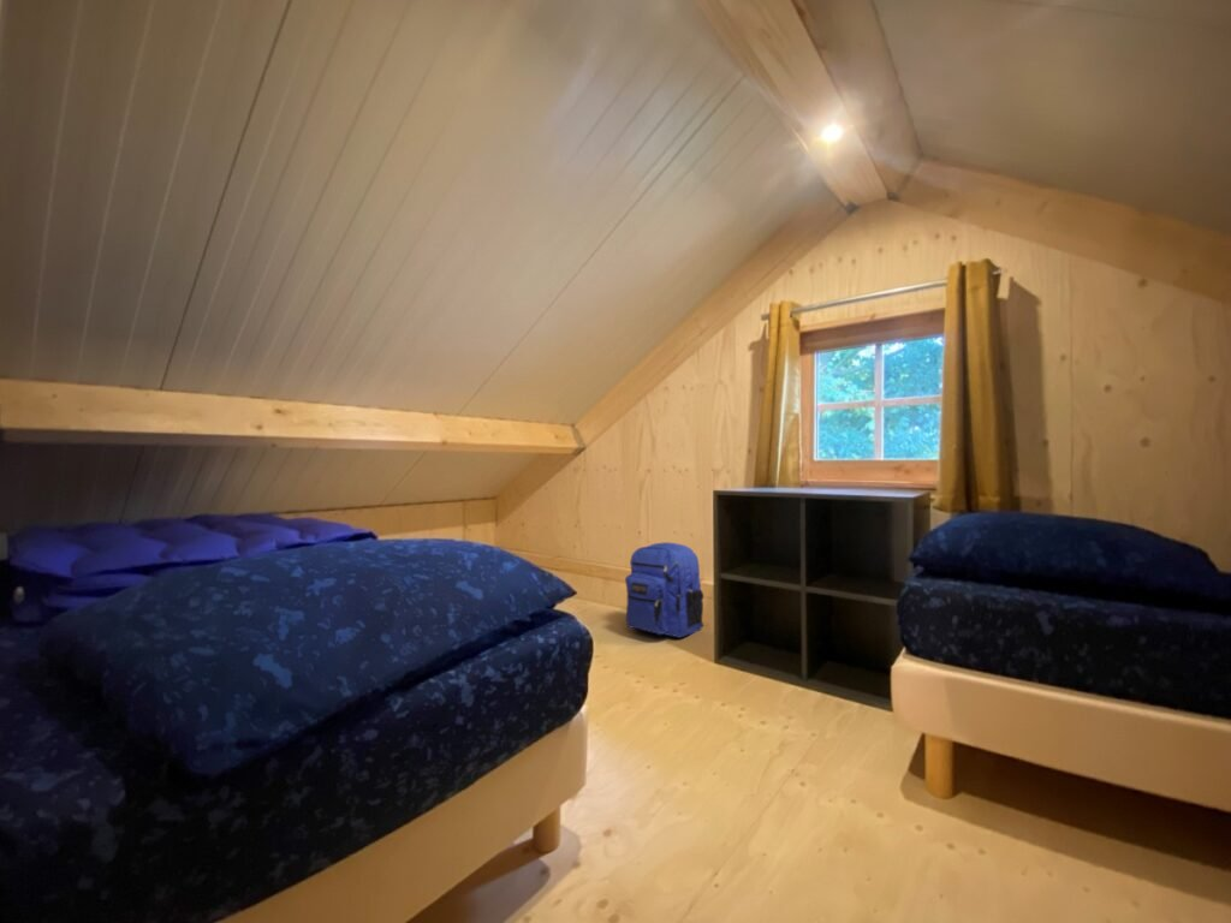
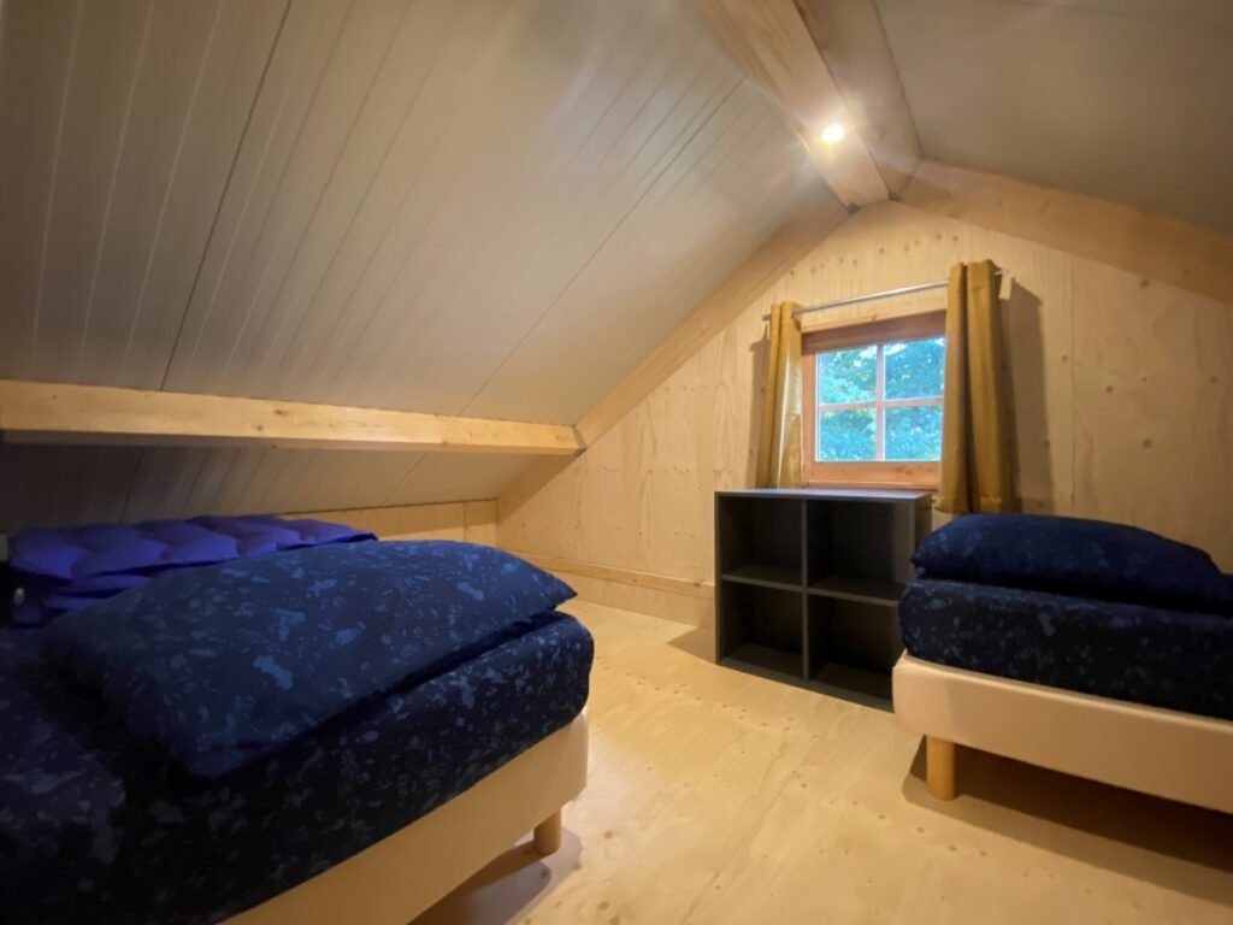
- backpack [624,541,704,639]
